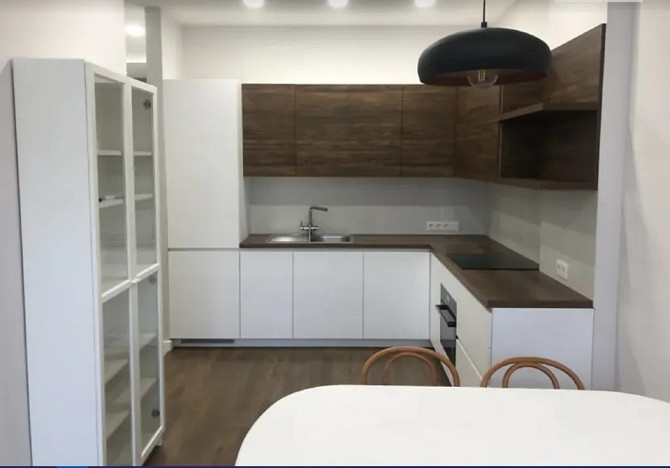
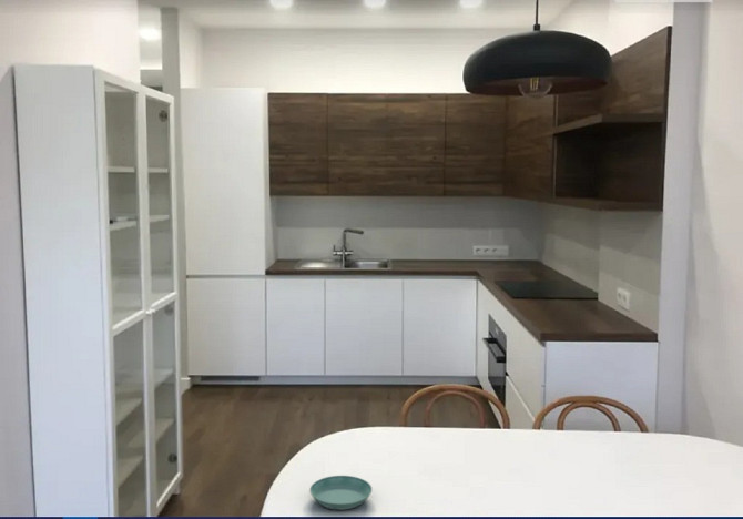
+ saucer [308,475,374,511]
